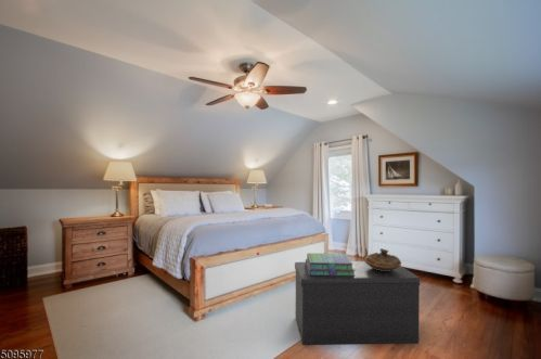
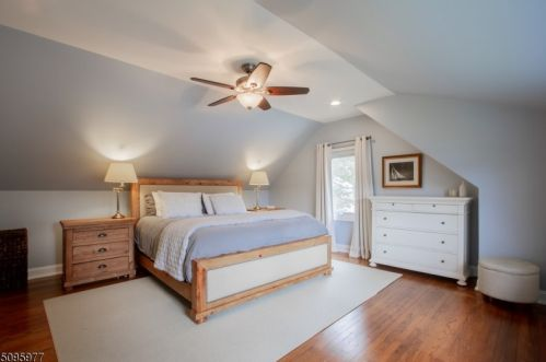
- bench [294,260,421,346]
- decorative bowl [363,248,402,271]
- stack of books [305,253,355,275]
